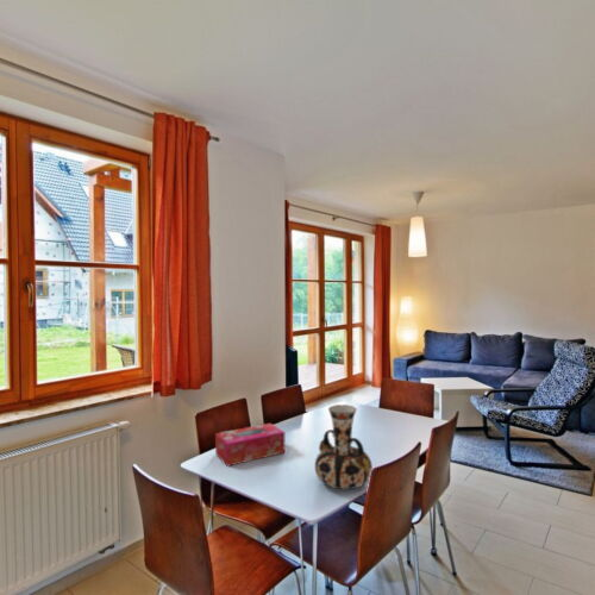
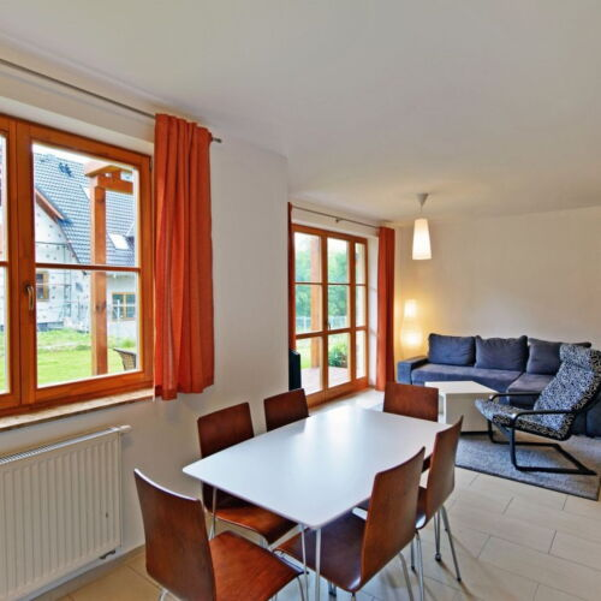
- tissue box [214,422,286,468]
- vase [314,403,374,490]
